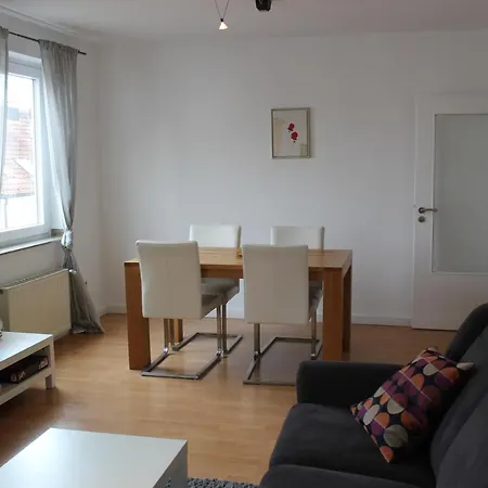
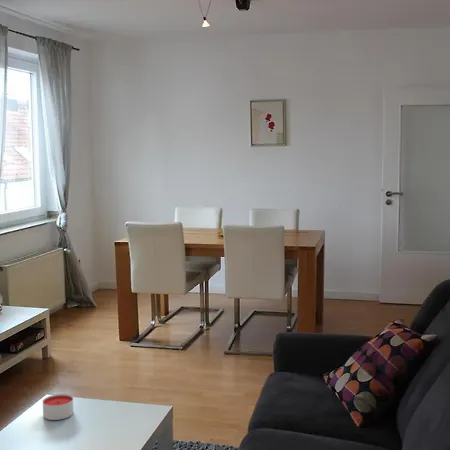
+ candle [42,393,74,421]
